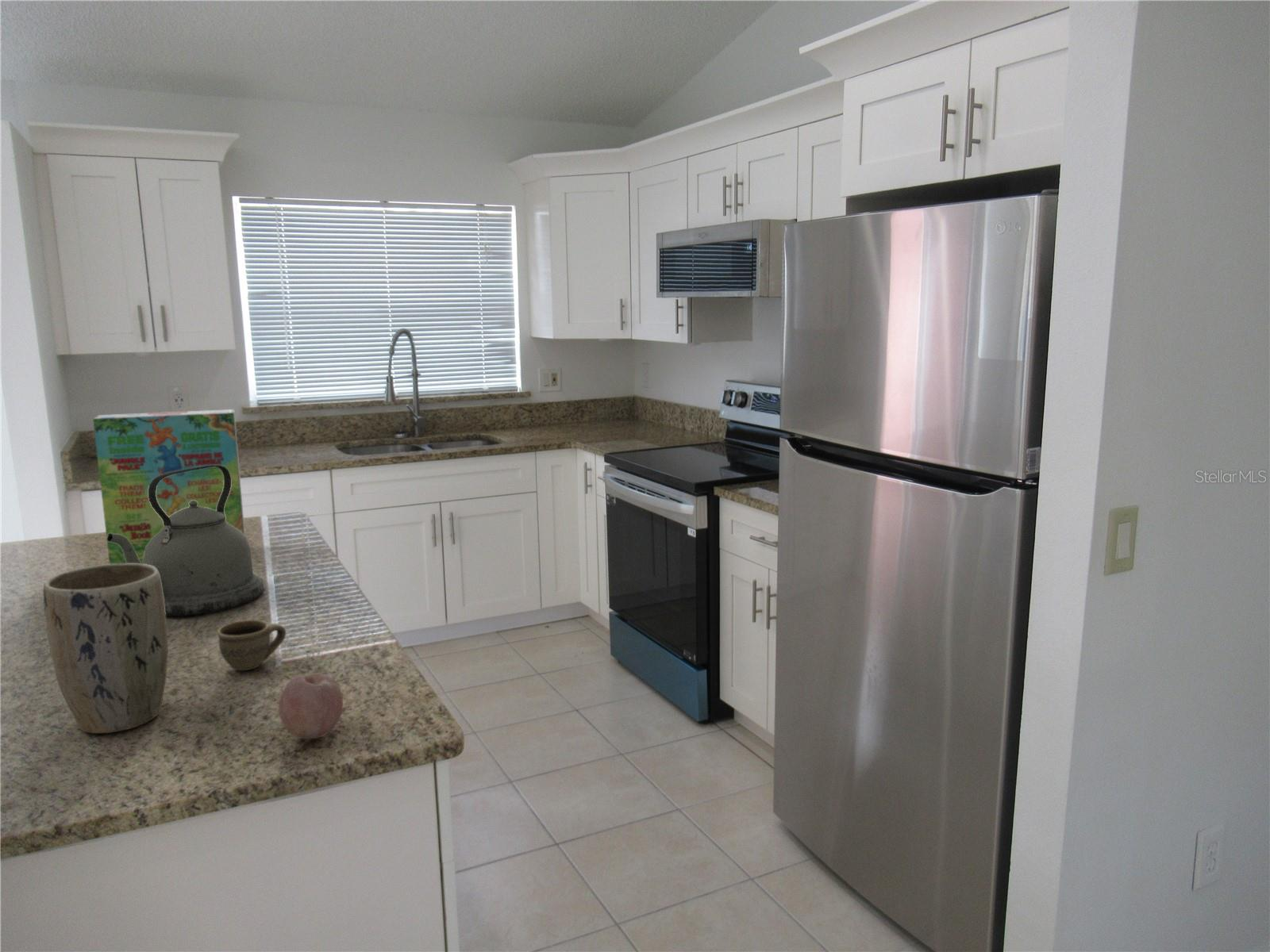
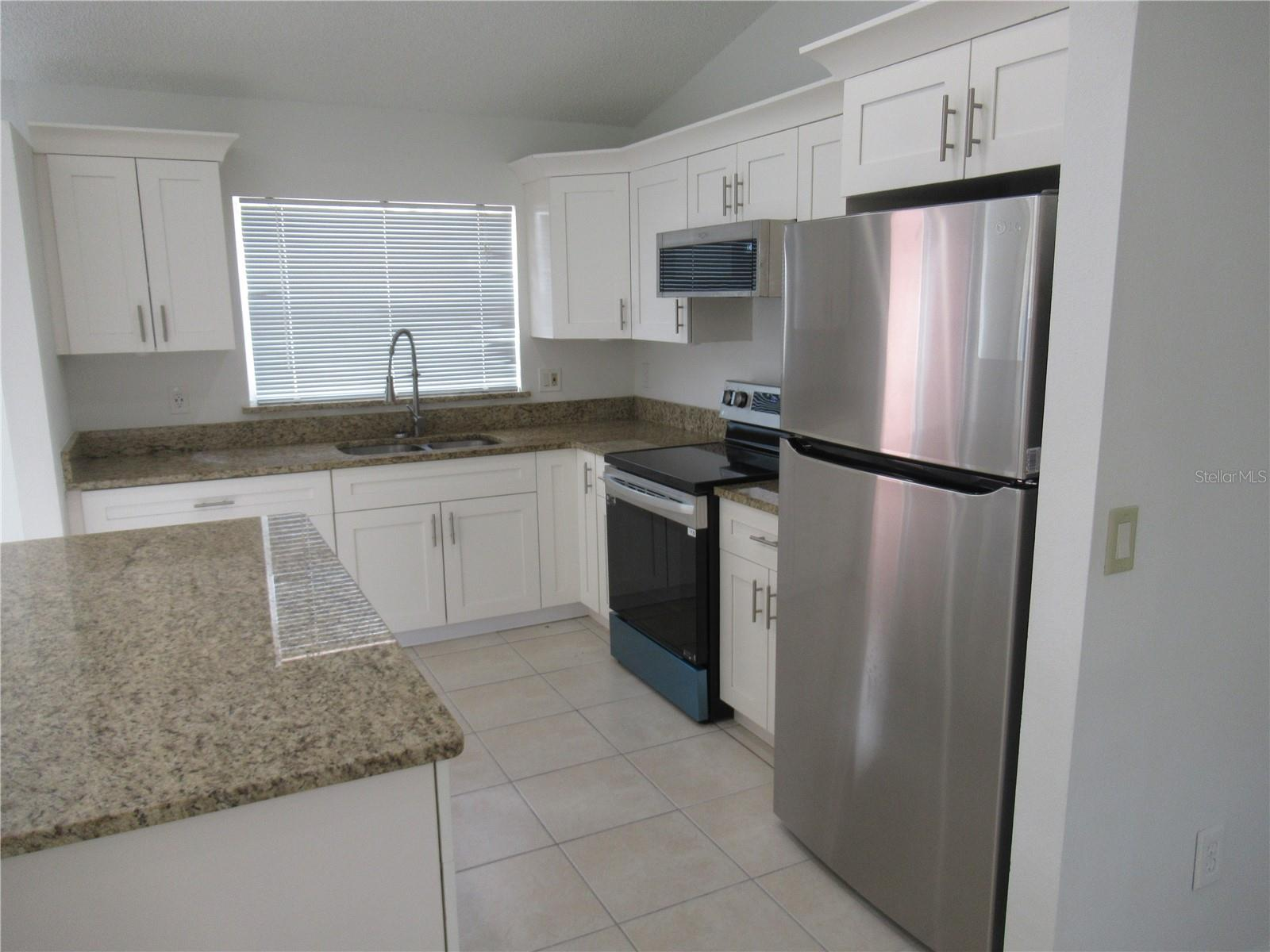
- cup [216,619,287,671]
- kettle [106,465,265,616]
- plant pot [42,563,169,734]
- cereal box [92,409,246,564]
- fruit [278,672,344,739]
